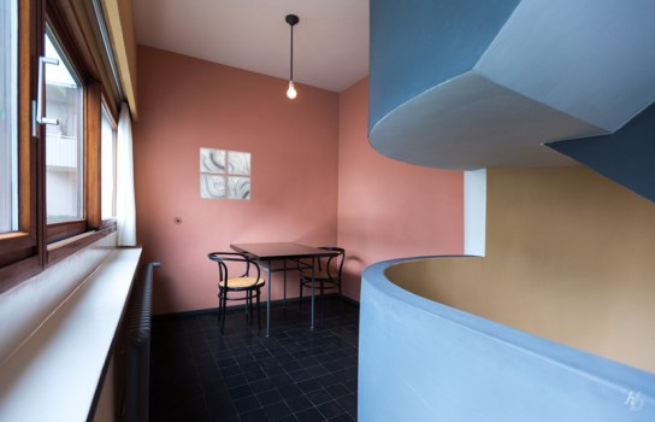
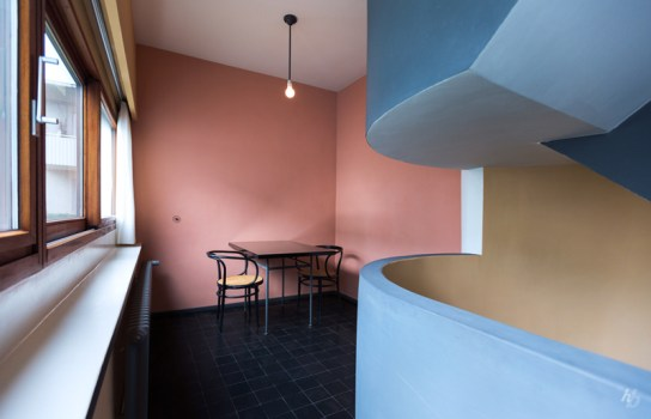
- wall art [199,146,252,201]
